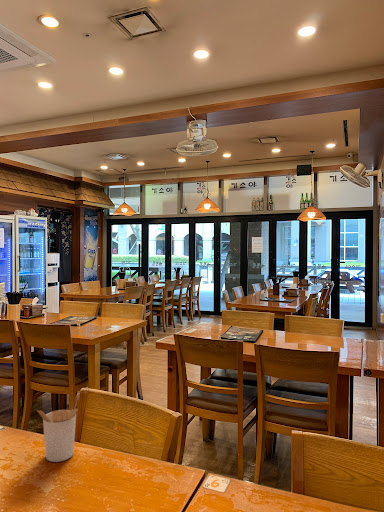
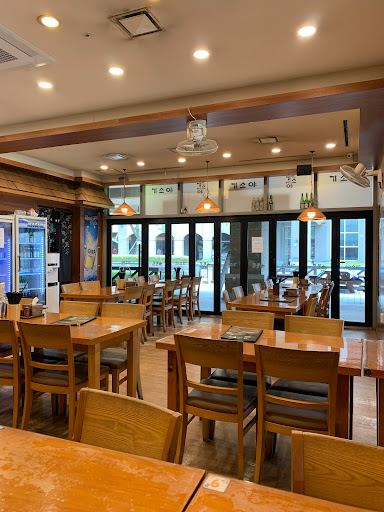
- utensil holder [36,394,79,463]
